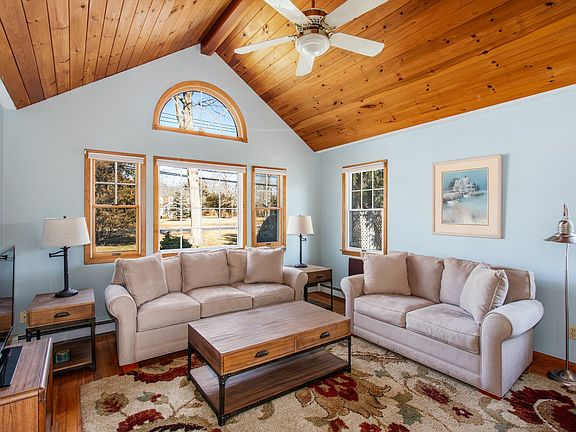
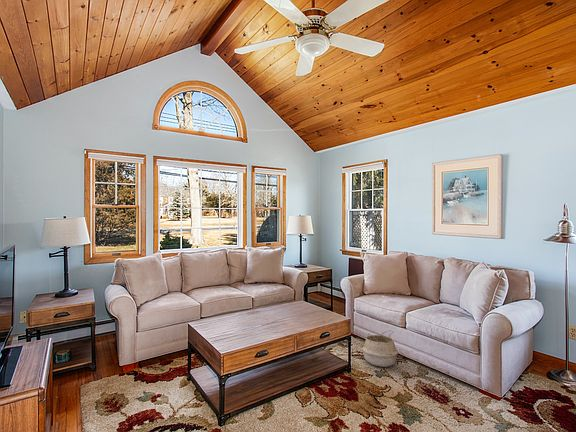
+ woven basket [361,329,399,368]
